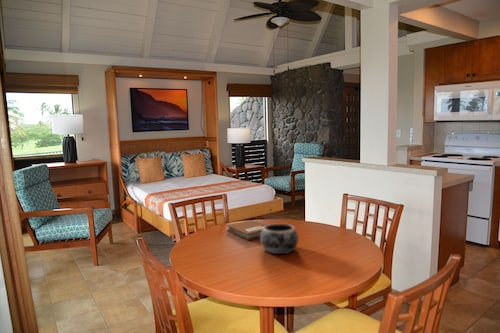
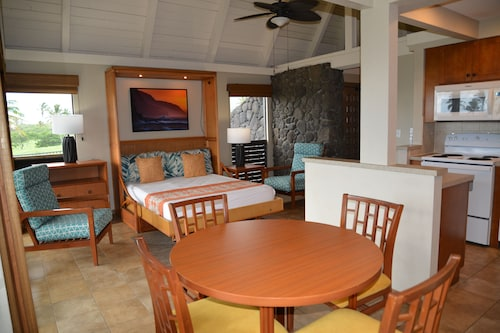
- notebook [226,219,268,241]
- decorative bowl [259,222,299,255]
